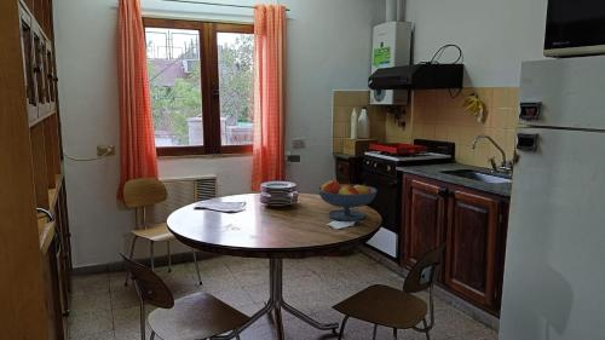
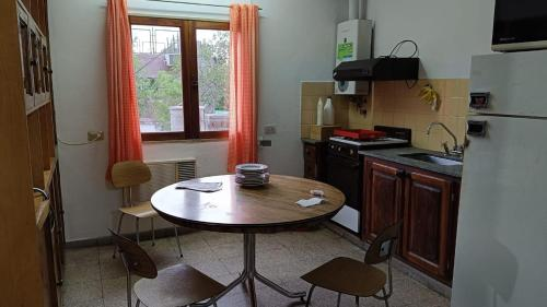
- fruit bowl [317,179,379,221]
